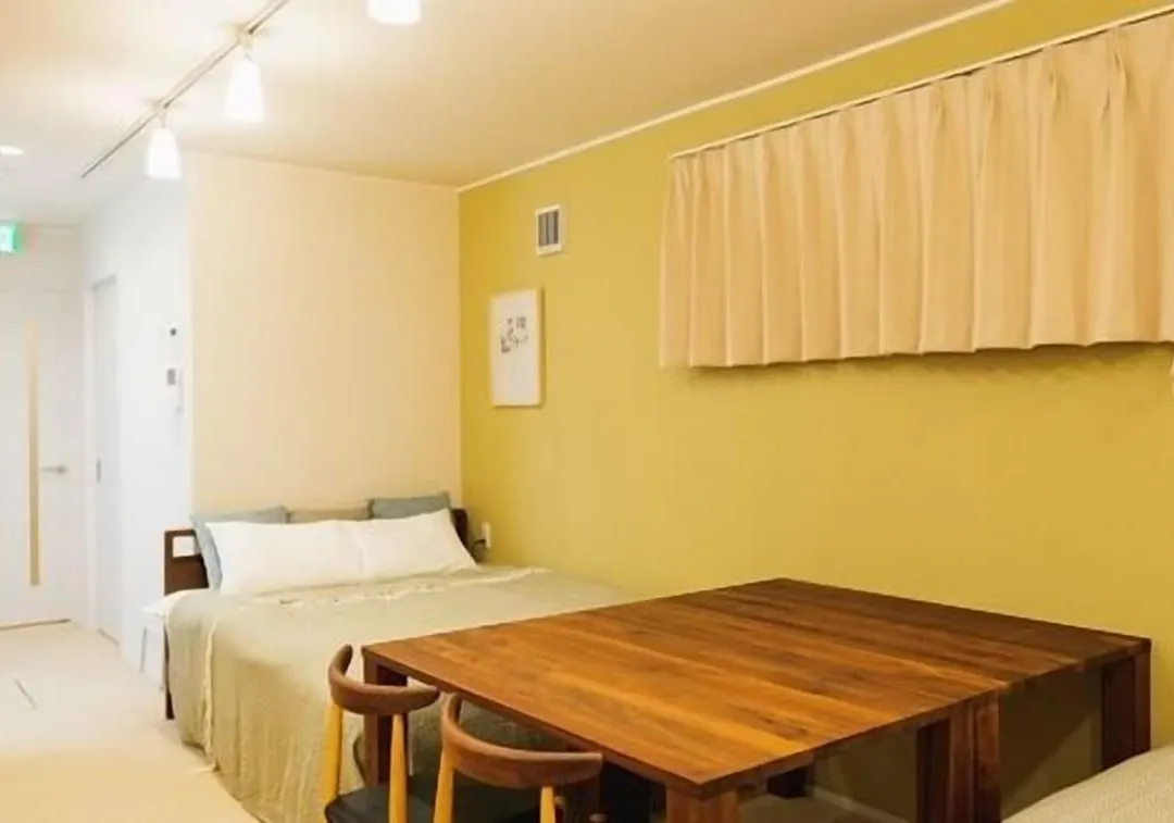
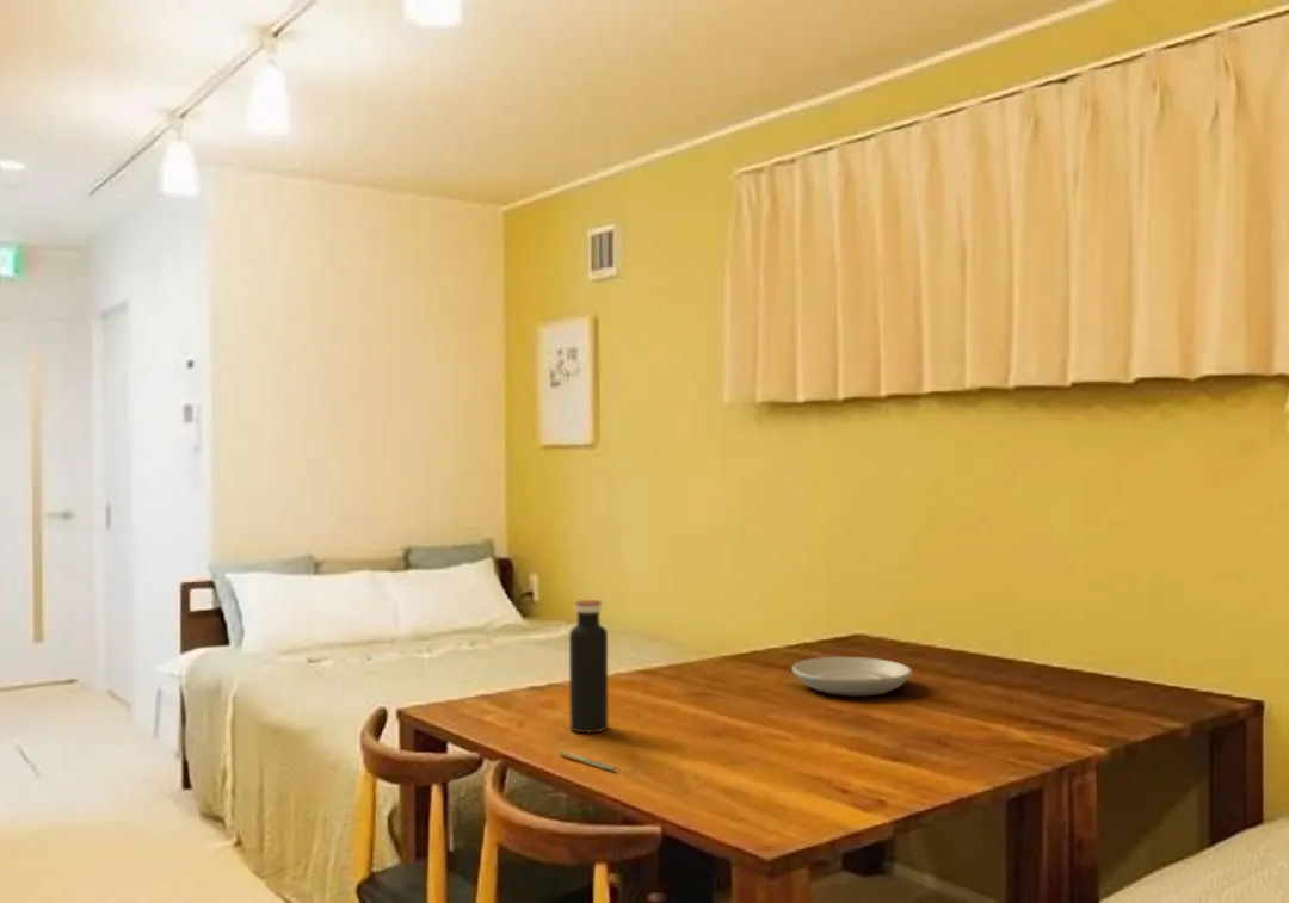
+ pen [559,749,617,772]
+ plate [791,656,913,697]
+ water bottle [568,599,609,734]
